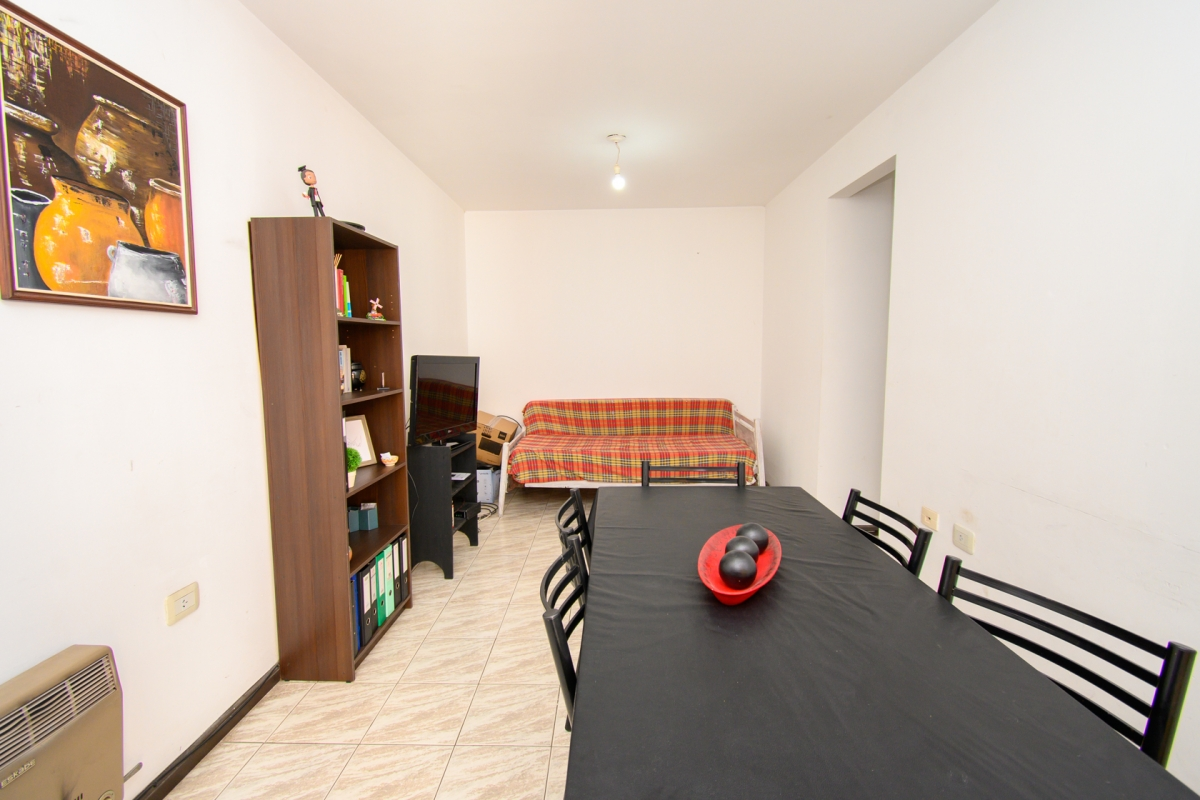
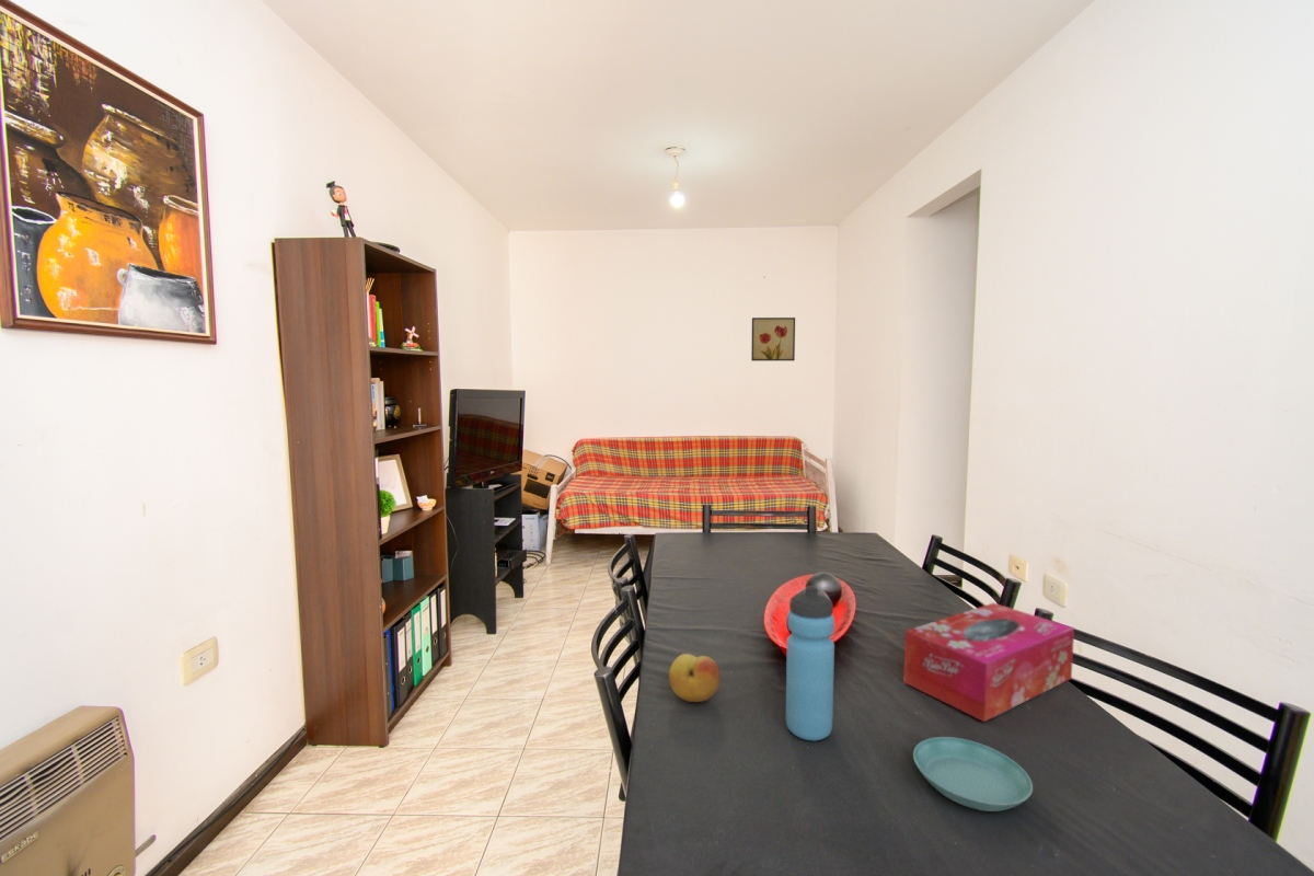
+ saucer [912,736,1034,812]
+ fruit [668,653,721,703]
+ tissue box [902,602,1075,723]
+ water bottle [785,585,835,741]
+ wall art [750,316,796,362]
